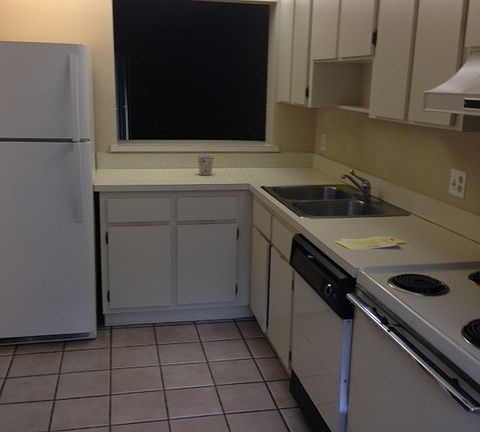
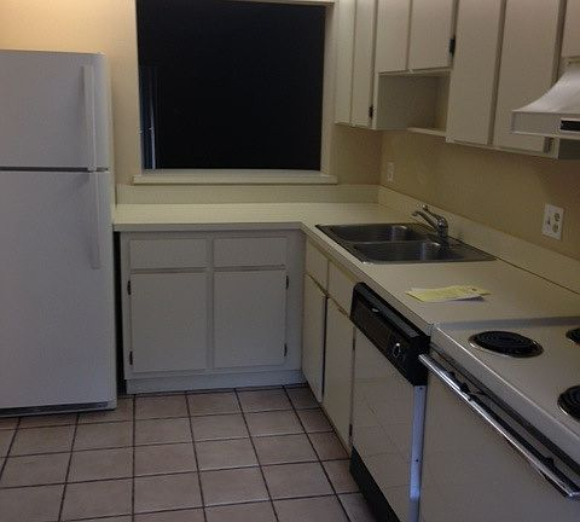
- cup [196,154,215,176]
